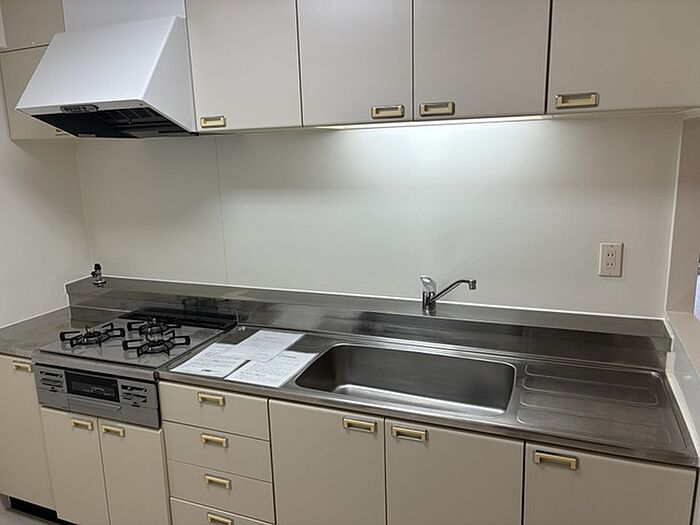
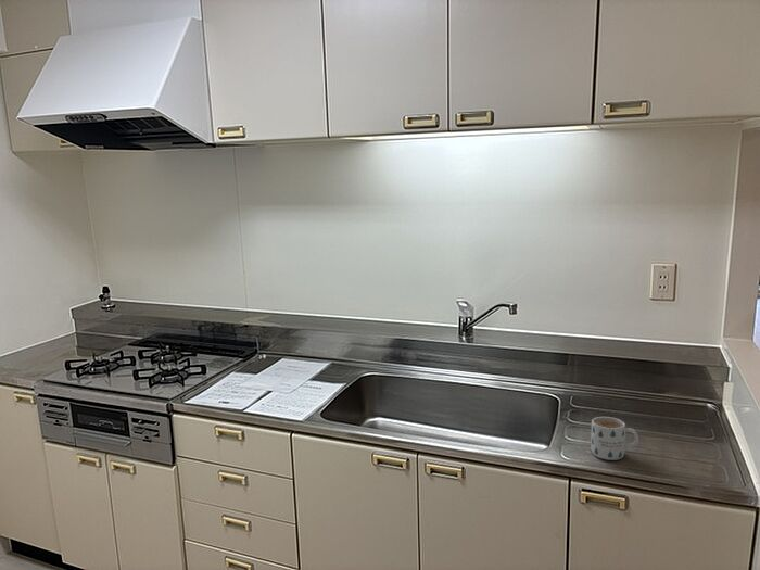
+ mug [590,416,639,461]
